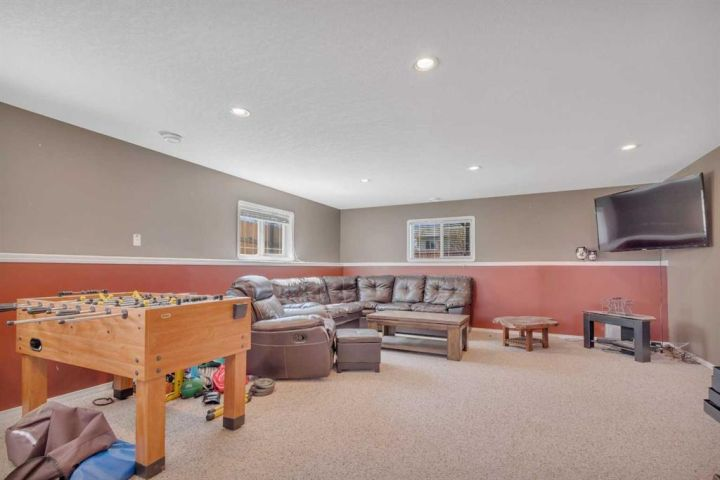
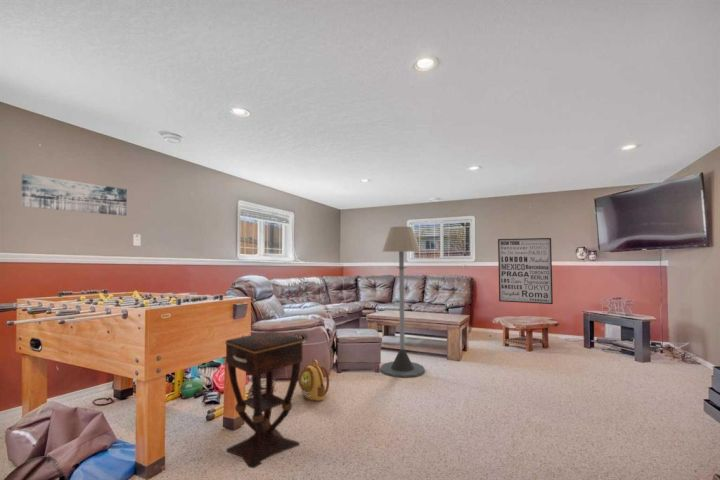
+ wall art [20,173,128,217]
+ wall art [497,237,554,305]
+ backpack [298,359,330,402]
+ floor lamp [380,226,426,379]
+ side table [224,330,305,469]
